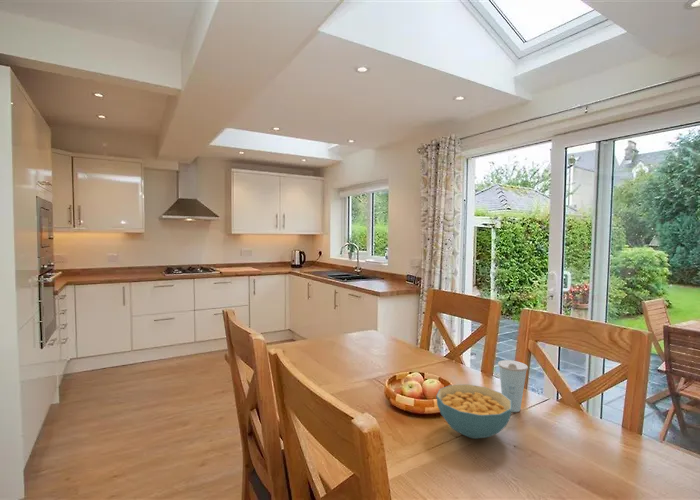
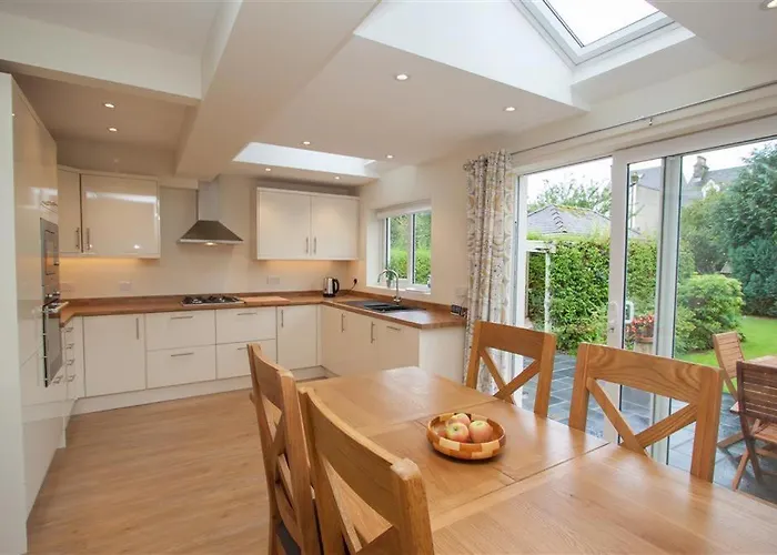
- cereal bowl [435,383,512,440]
- cup [497,359,529,413]
